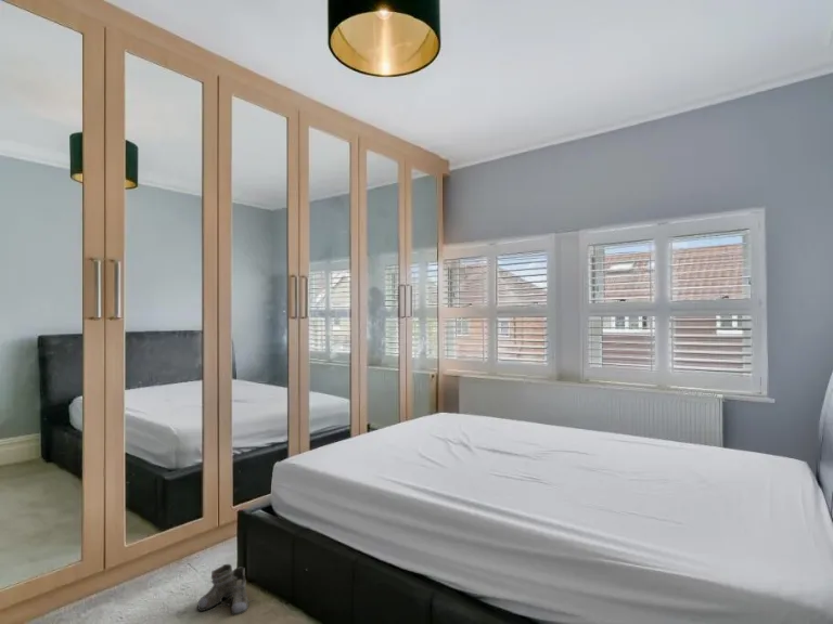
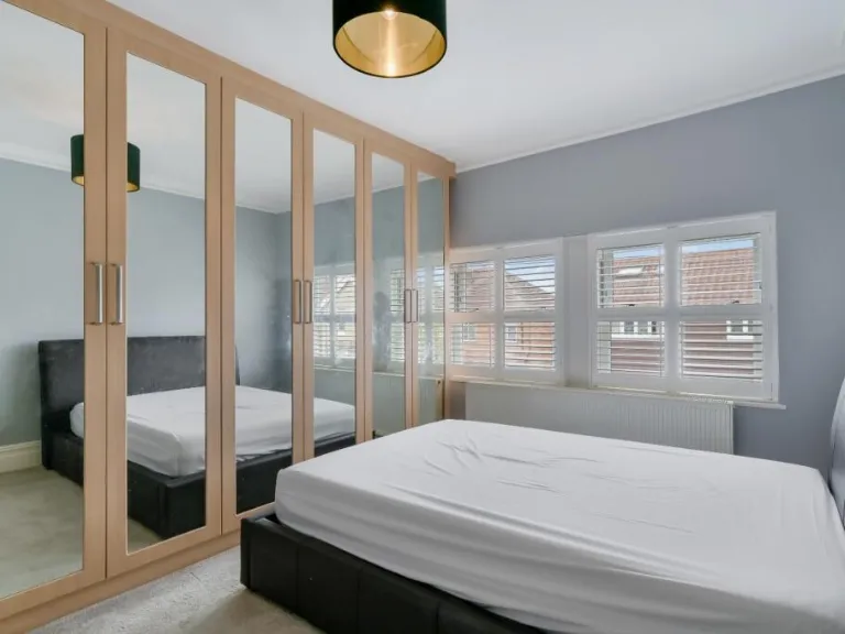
- boots [196,563,257,616]
